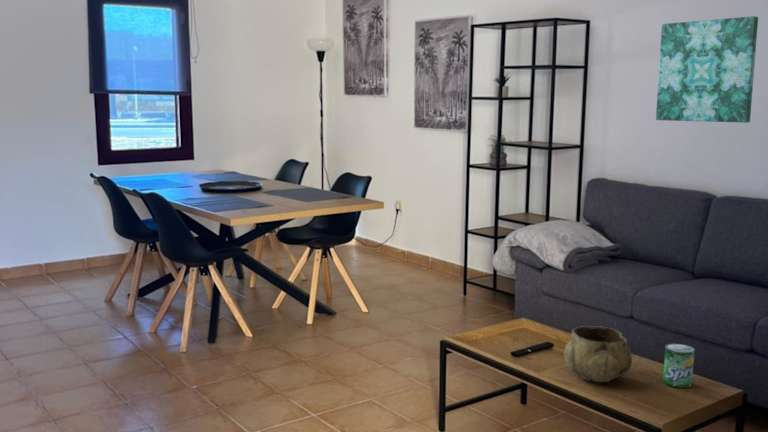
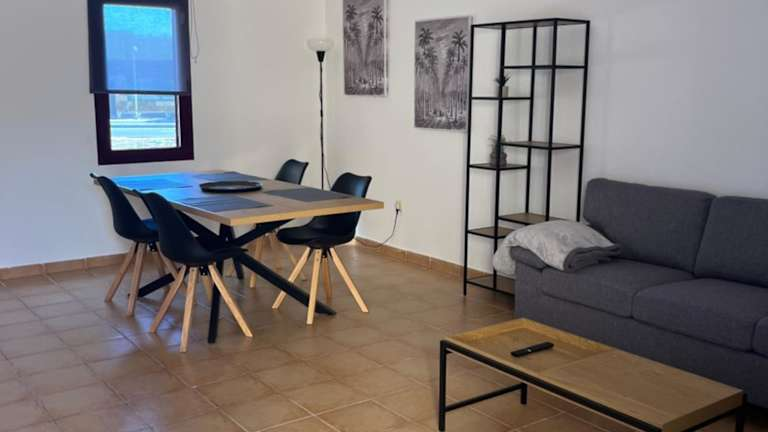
- wall art [655,15,759,124]
- beverage can [662,343,696,389]
- decorative bowl [563,325,633,383]
